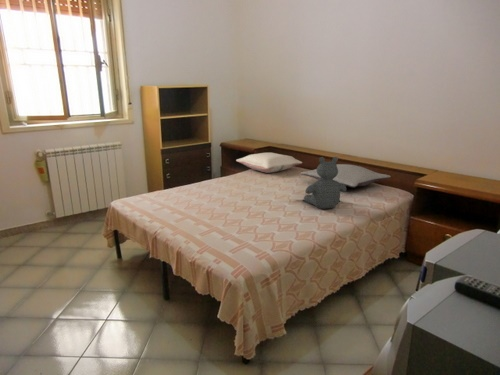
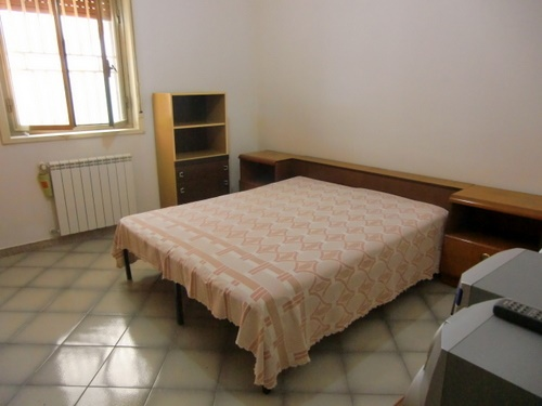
- pillow [235,152,303,174]
- pillow [300,163,392,188]
- teddy bear [303,156,347,210]
